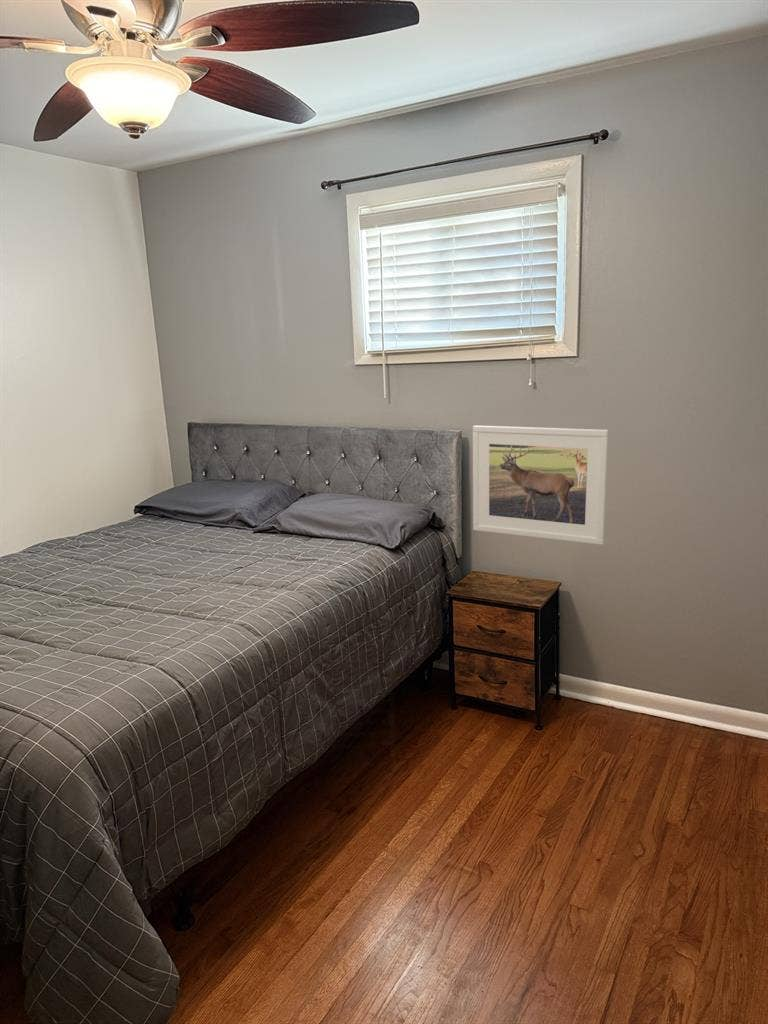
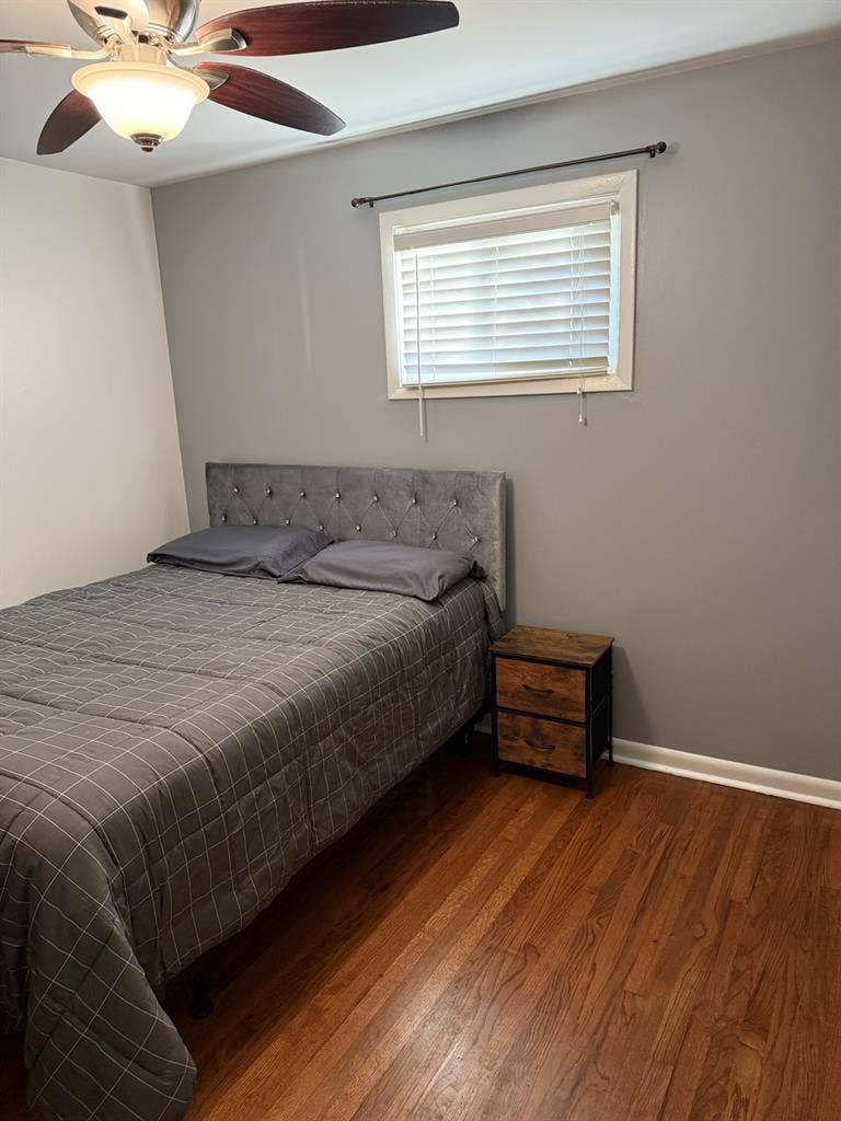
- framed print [472,425,610,546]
